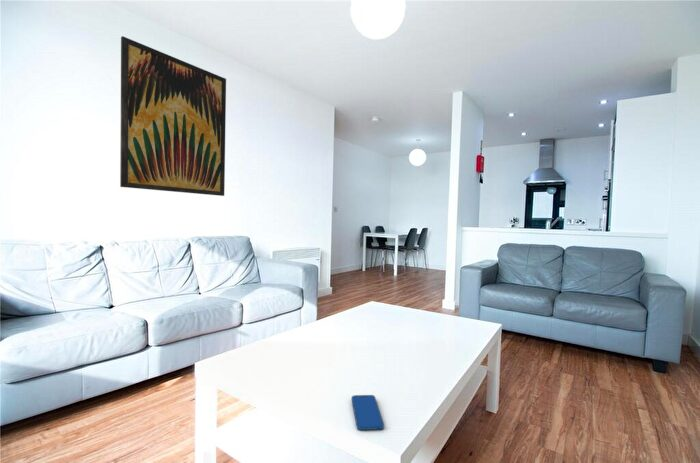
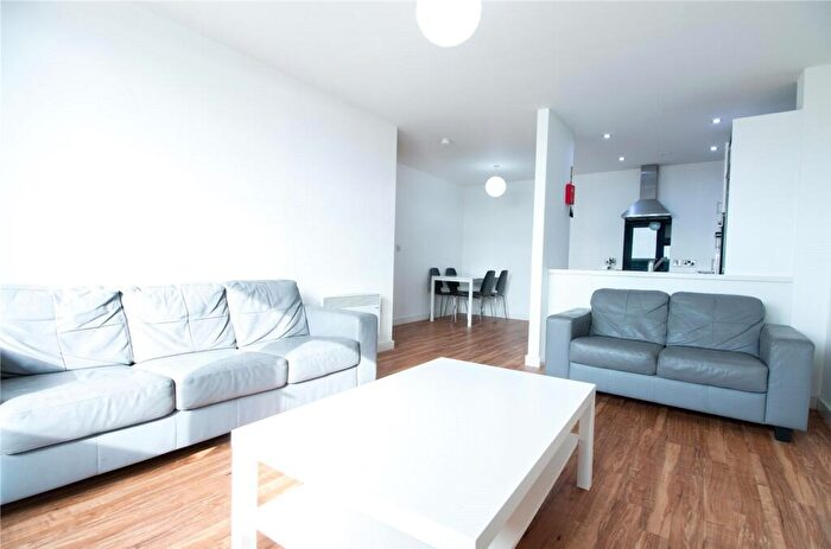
- smartphone [351,394,385,431]
- wall art [119,35,227,197]
